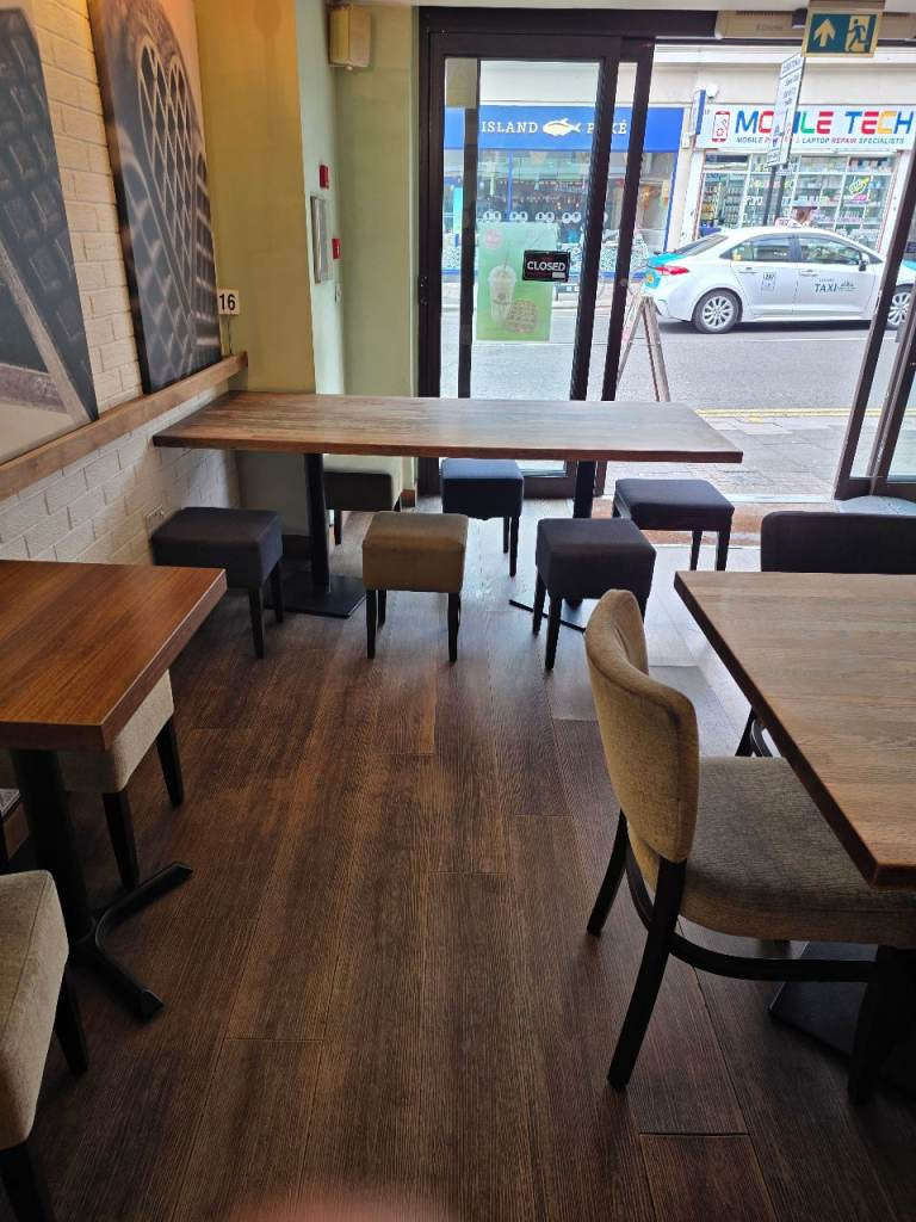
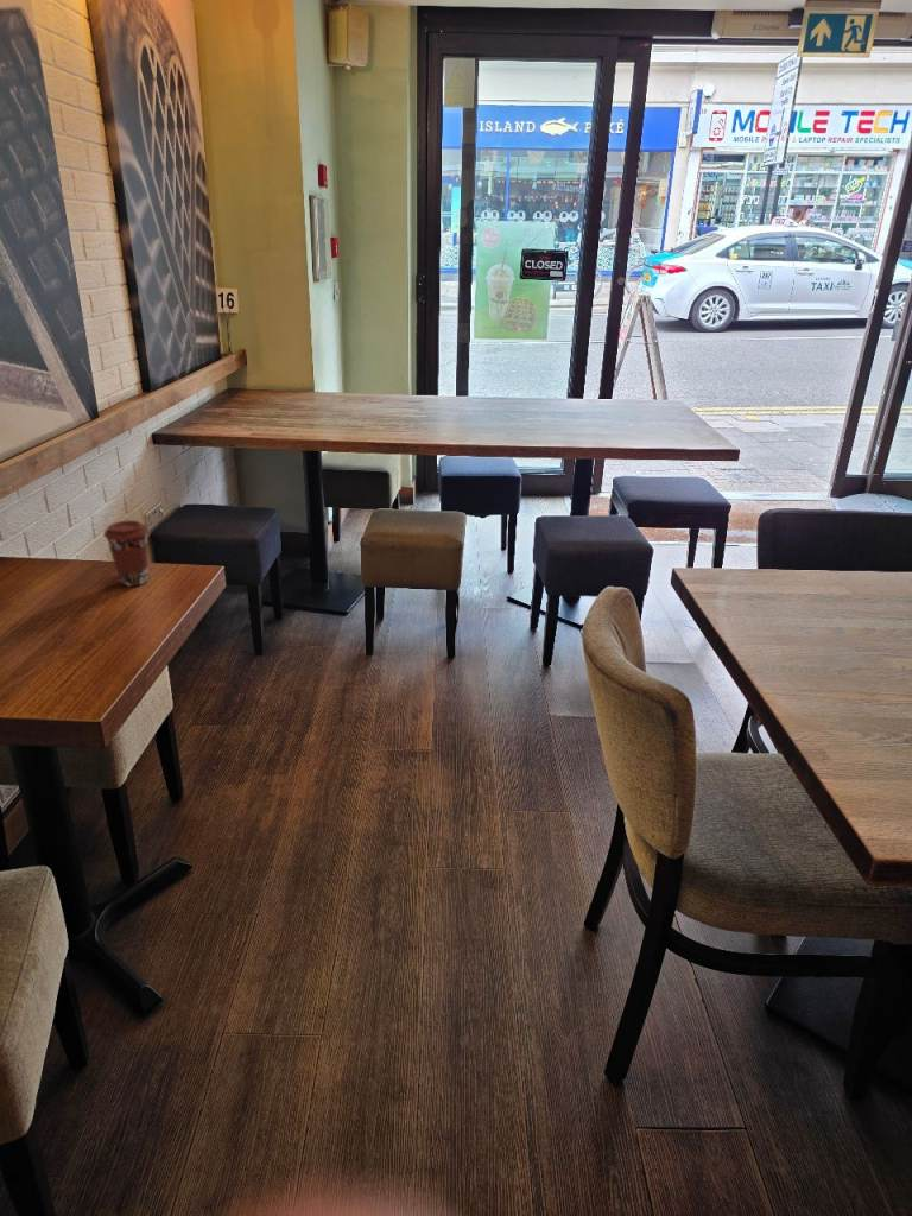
+ coffee cup [102,519,150,588]
